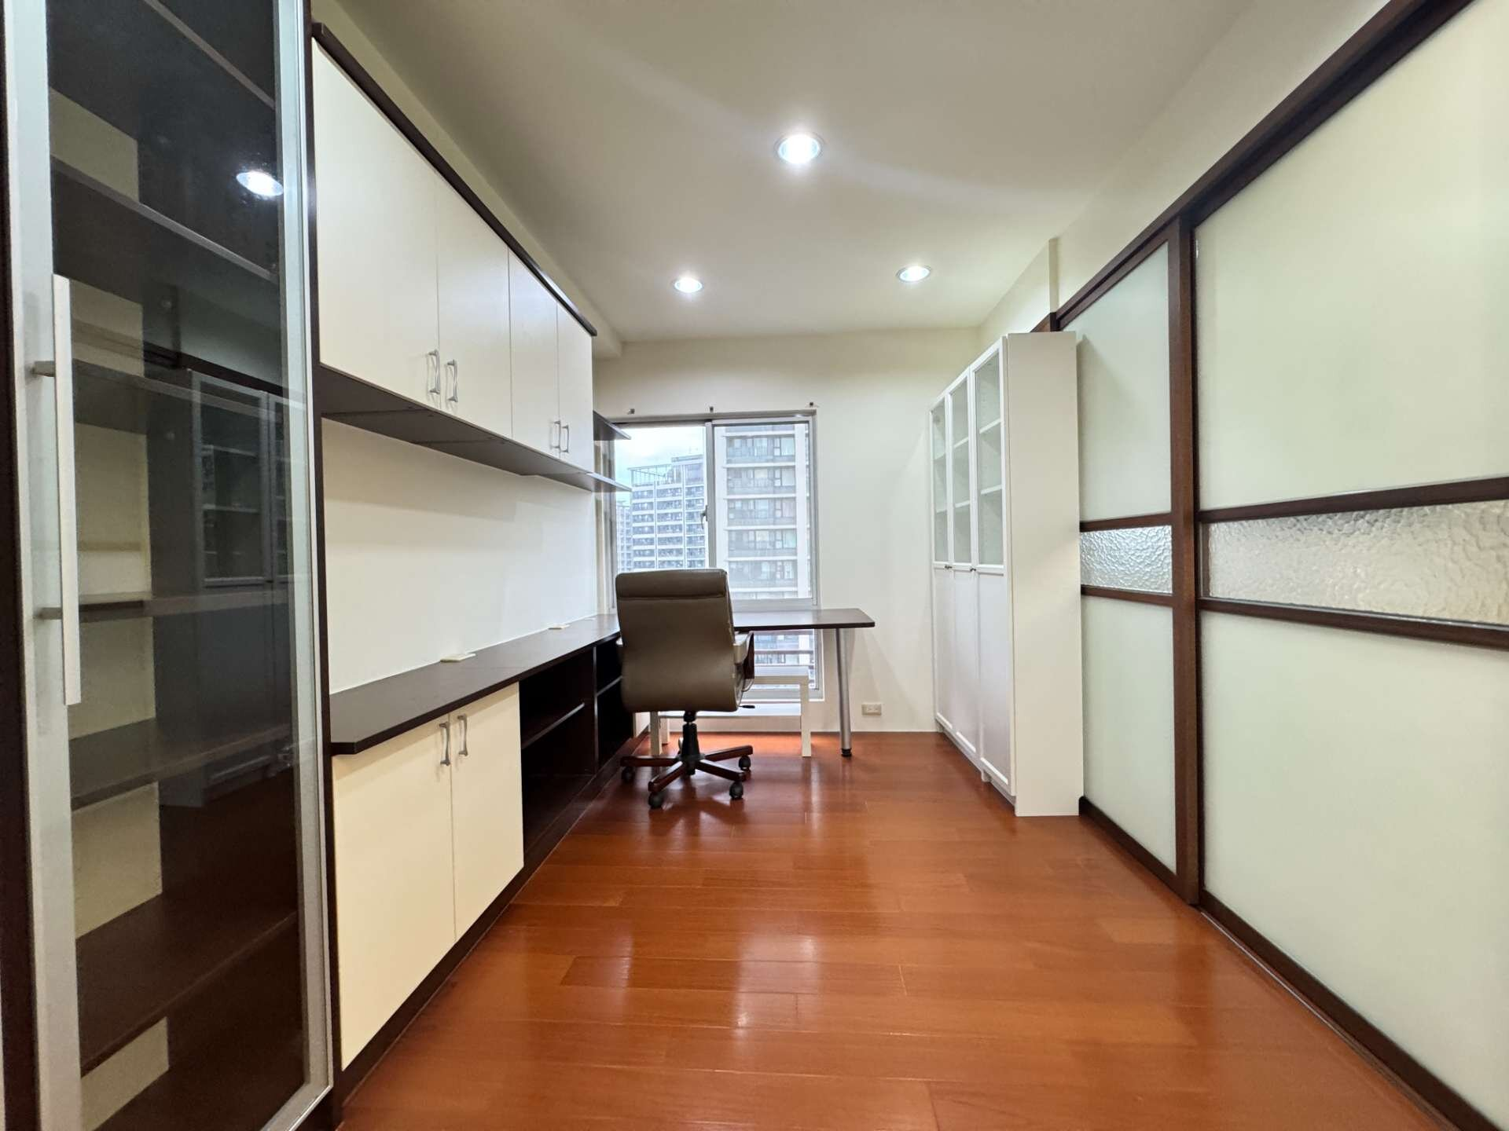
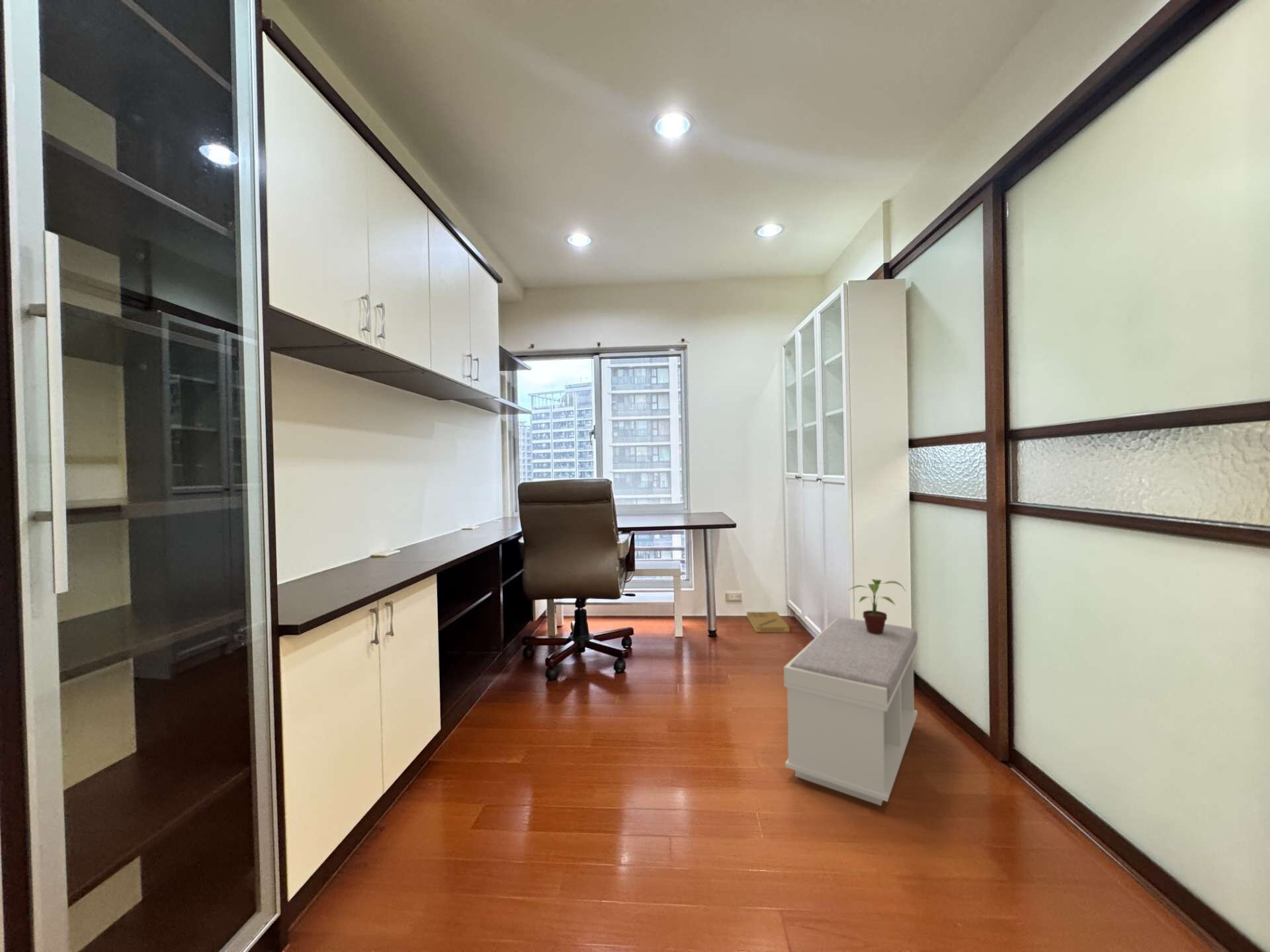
+ potted plant [847,578,907,634]
+ bench [783,617,918,807]
+ cardboard box [746,611,790,633]
